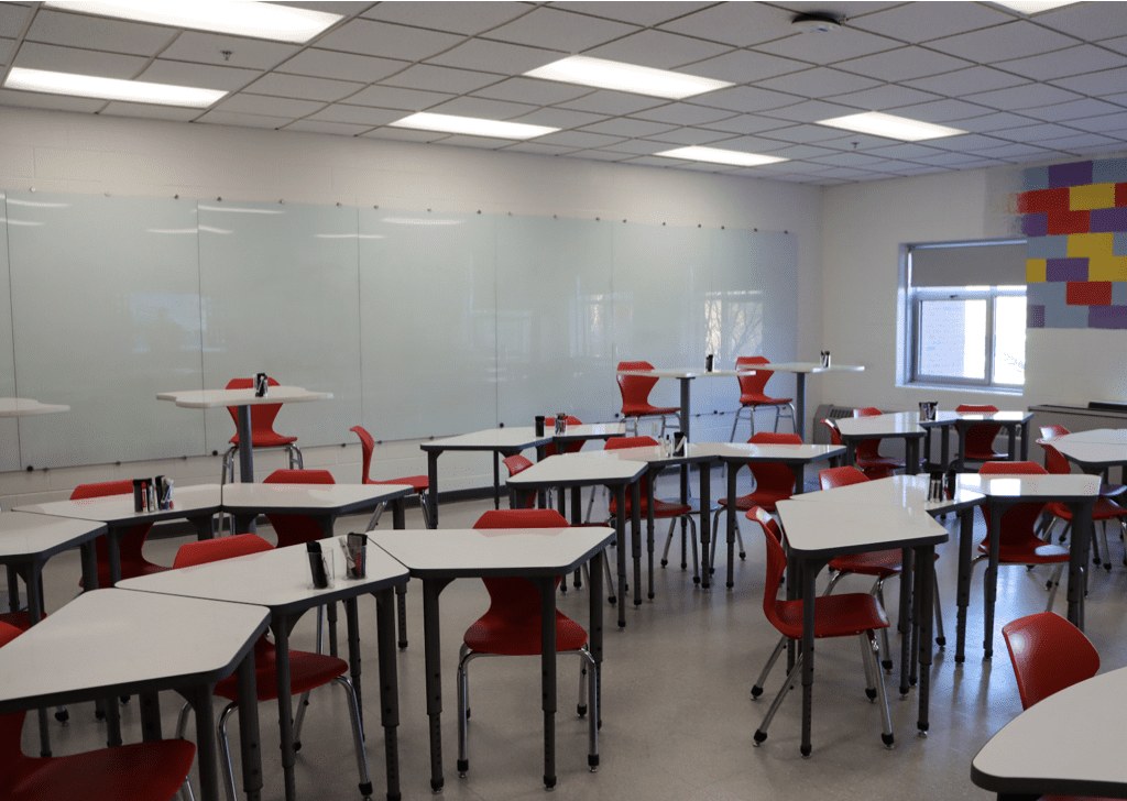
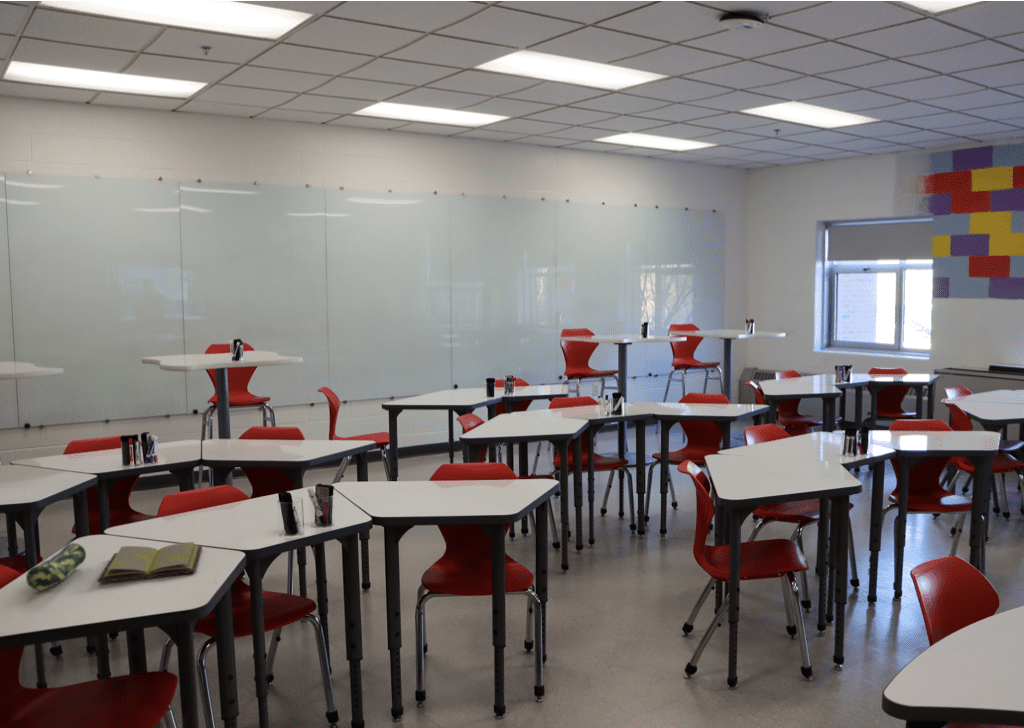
+ pencil case [25,542,87,592]
+ diary [97,541,203,583]
